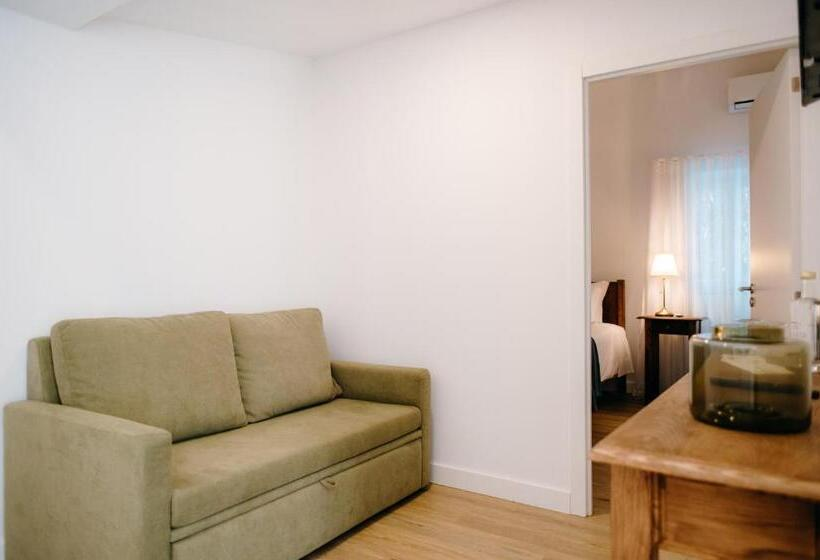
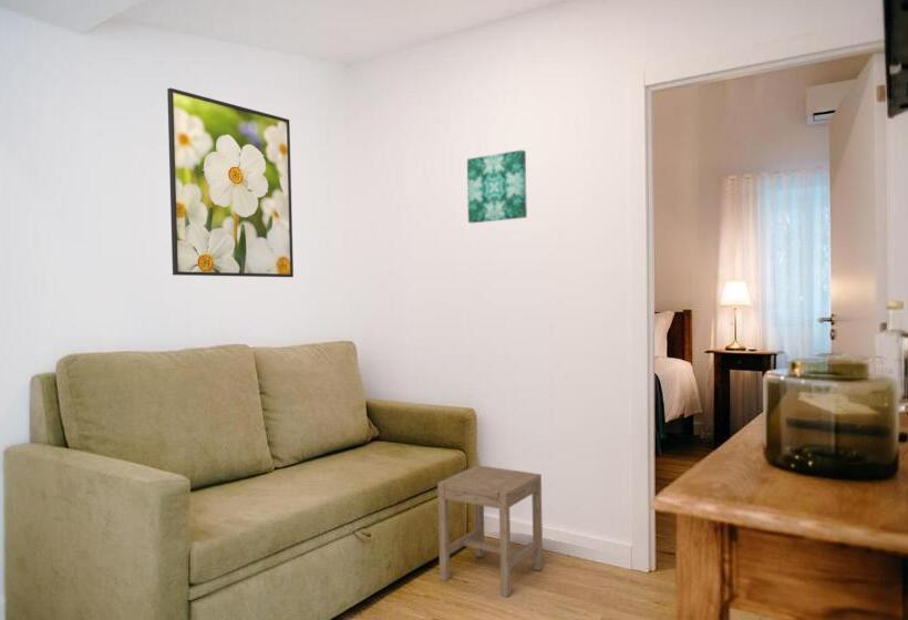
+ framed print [166,86,295,278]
+ wall art [466,148,528,224]
+ stool [436,464,544,599]
